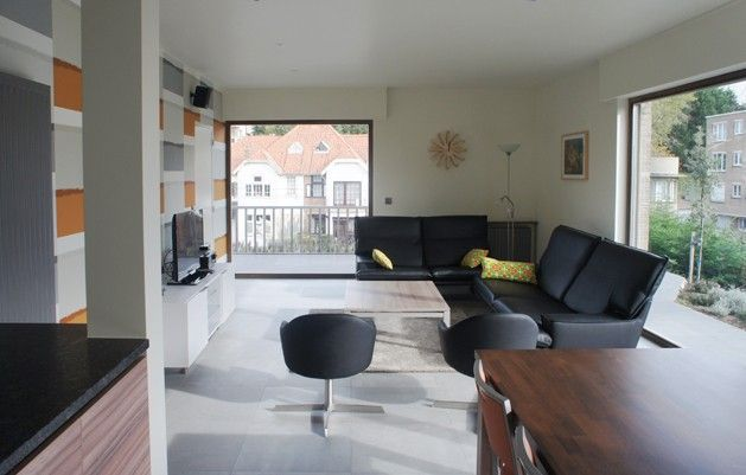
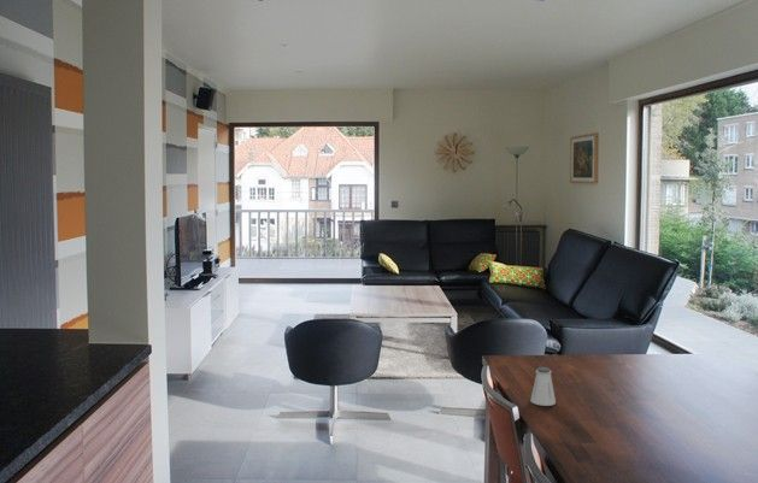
+ saltshaker [529,366,557,407]
